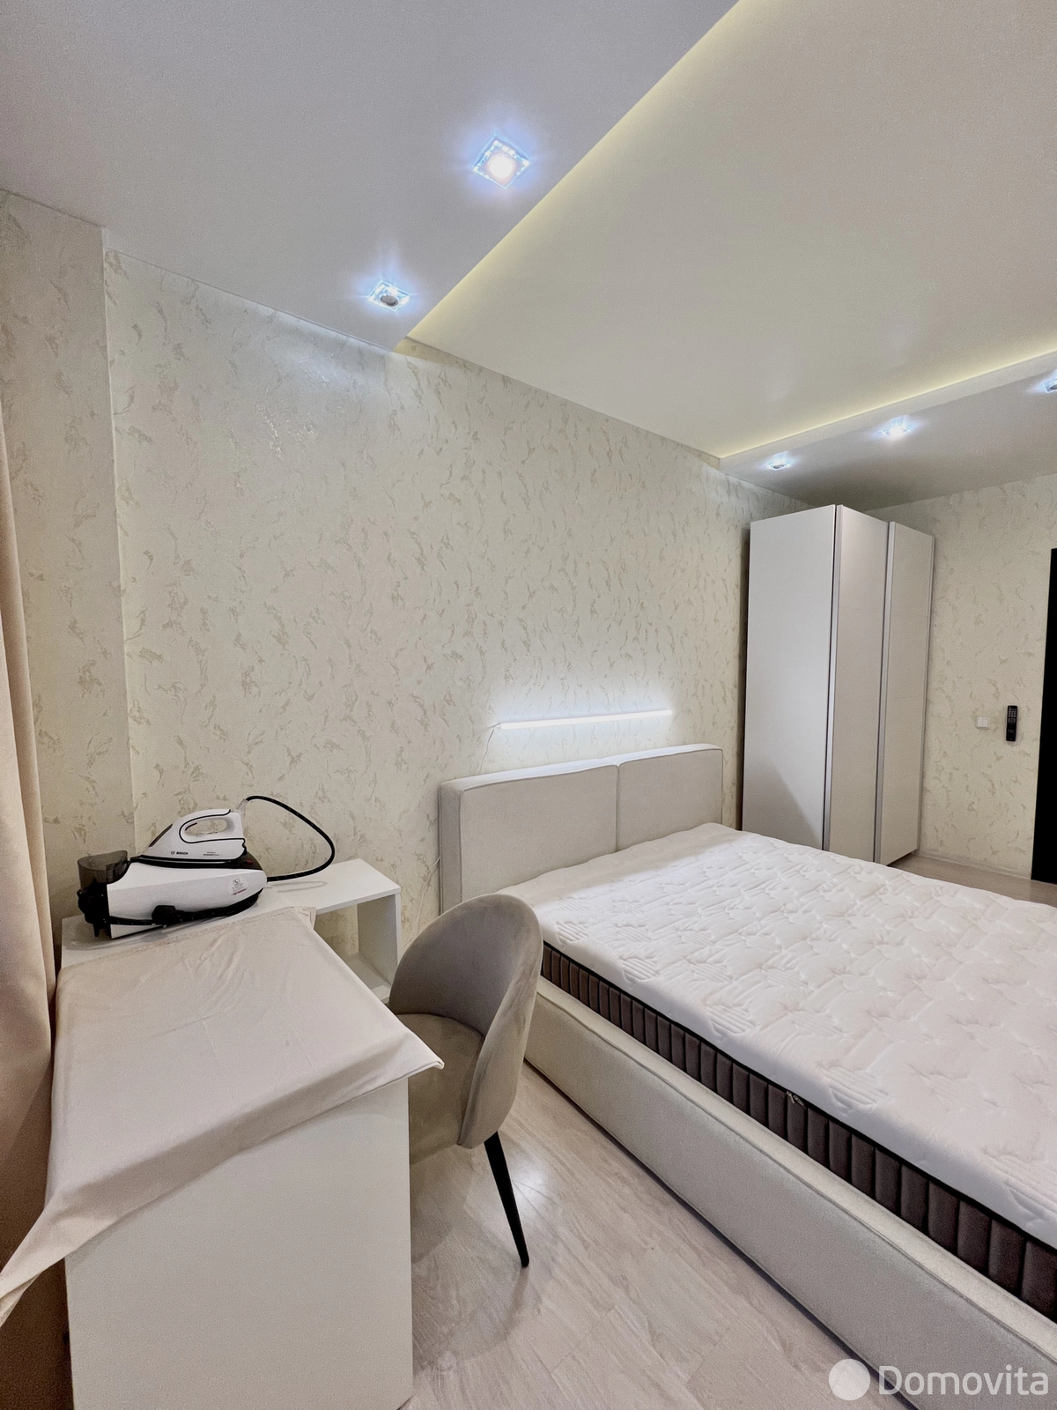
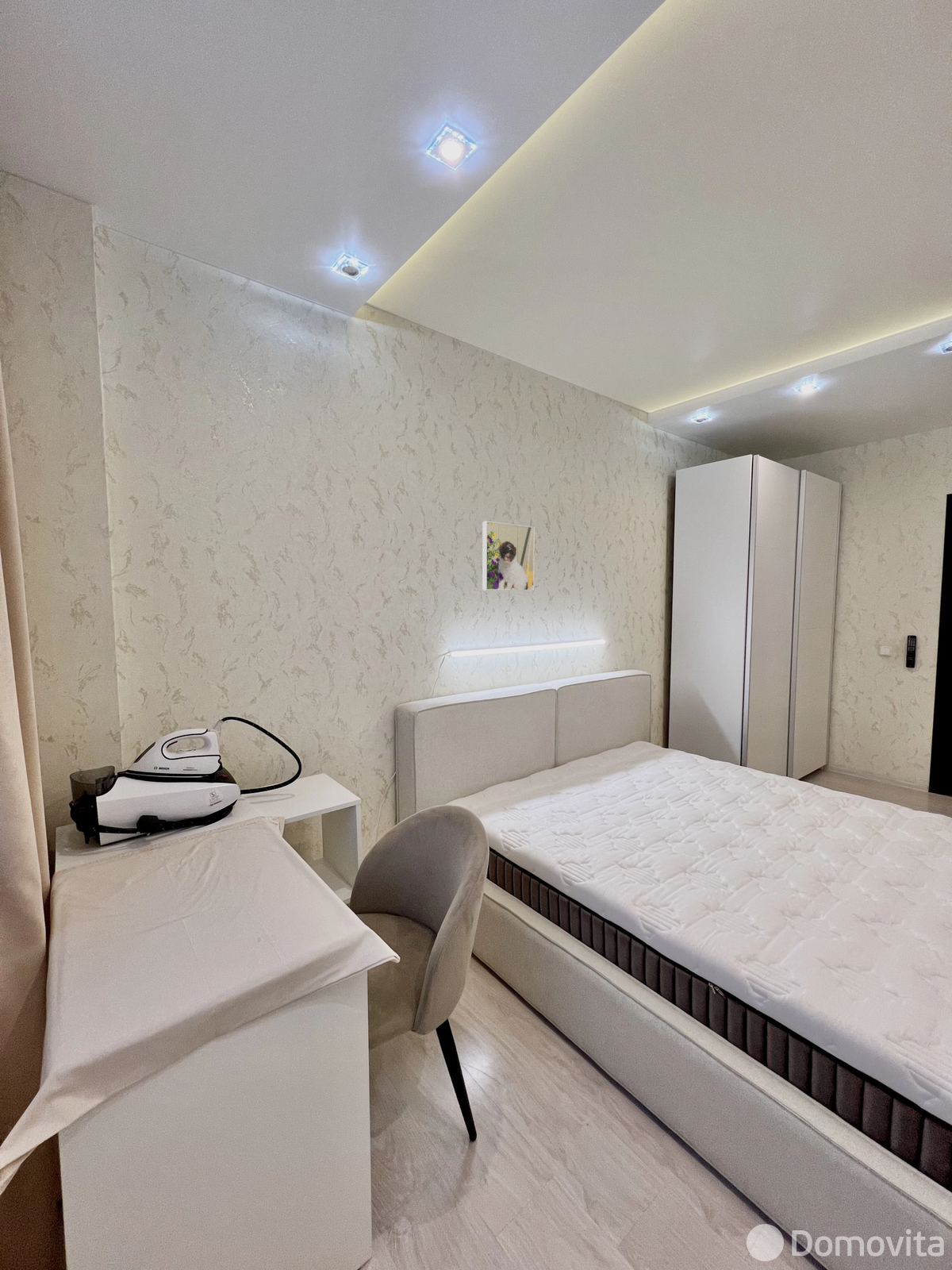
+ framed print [482,521,536,591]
